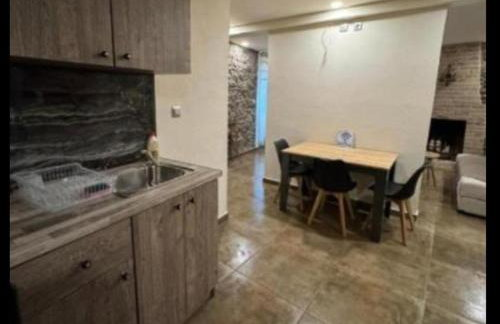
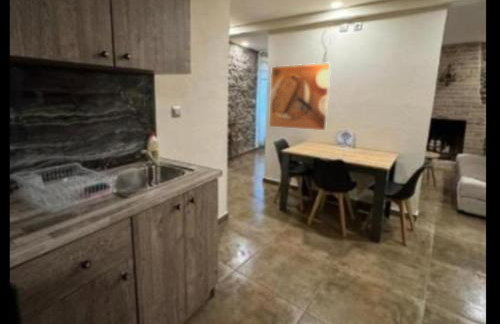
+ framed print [268,61,332,131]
